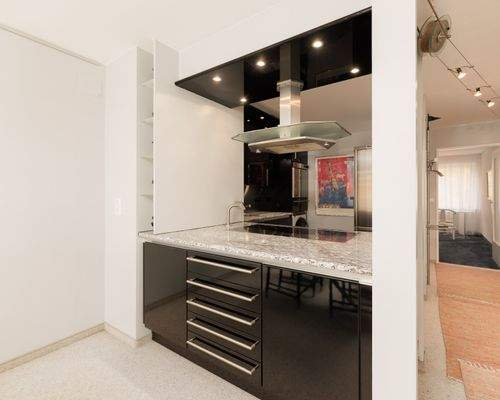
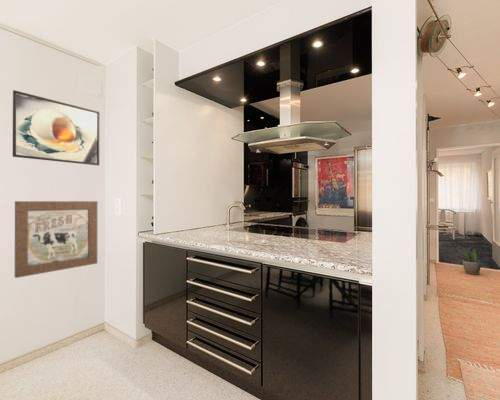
+ potted plant [462,248,482,275]
+ wall art [14,200,98,279]
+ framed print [12,89,100,166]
